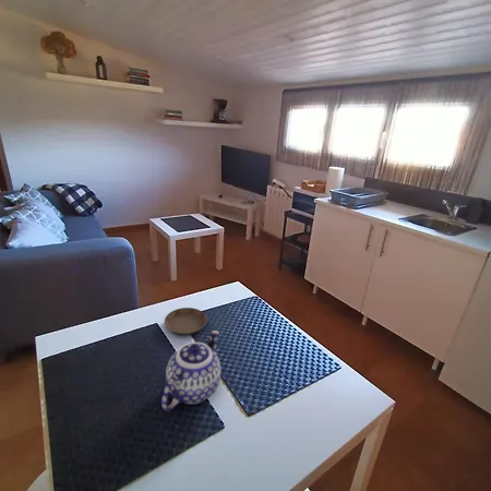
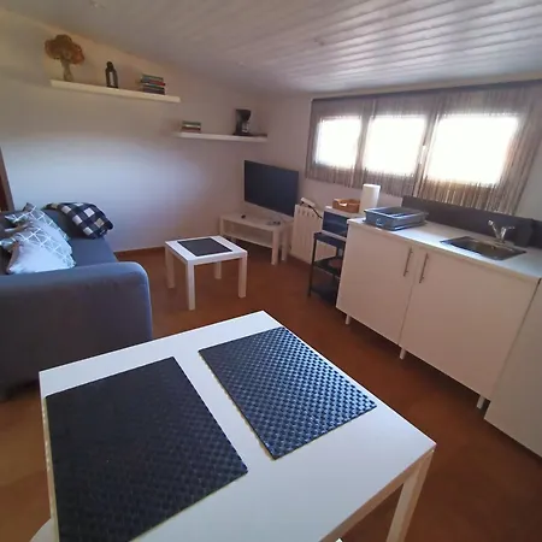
- saucer [164,307,208,336]
- teapot [160,330,221,412]
